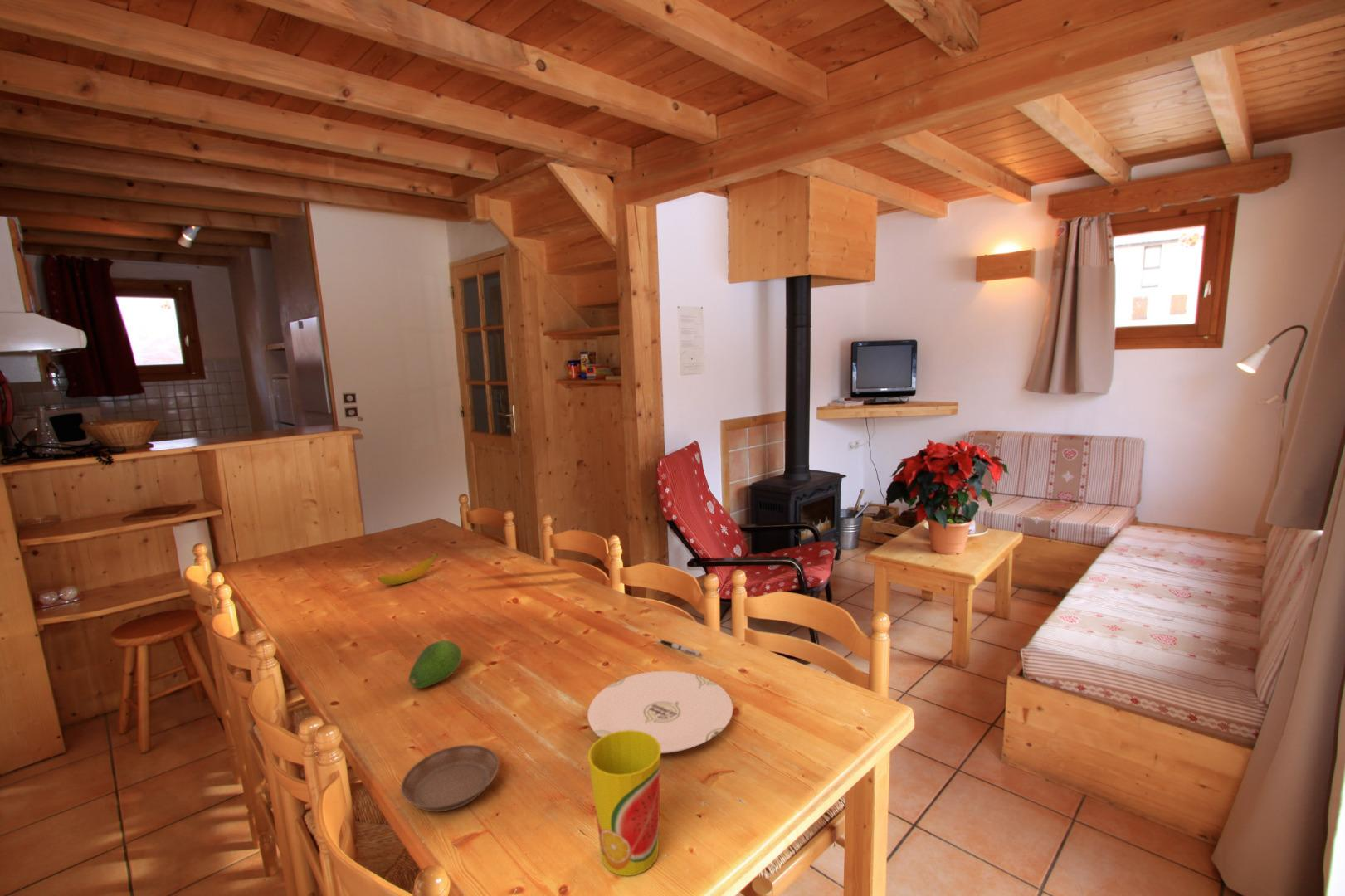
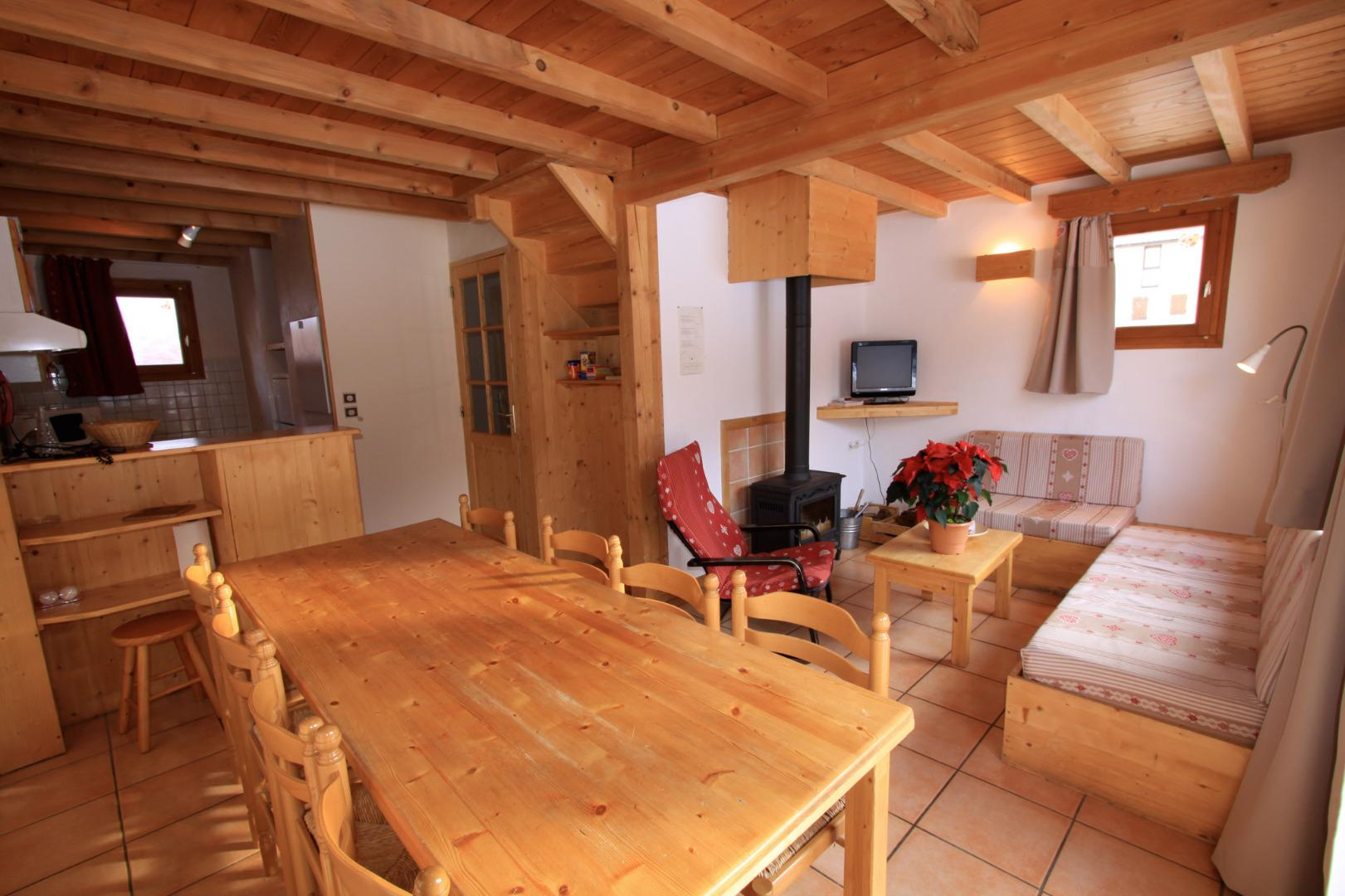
- saucer [400,744,500,812]
- fruit [407,640,462,689]
- plate [587,670,733,754]
- pen [655,639,702,657]
- cup [587,730,662,877]
- banana [377,553,439,586]
